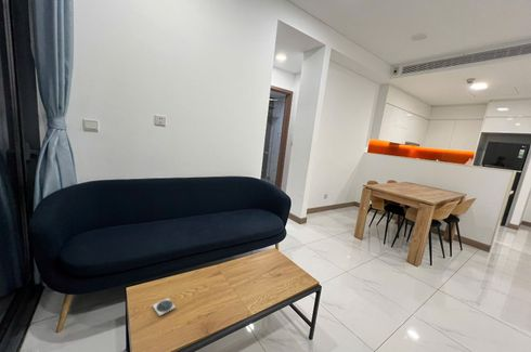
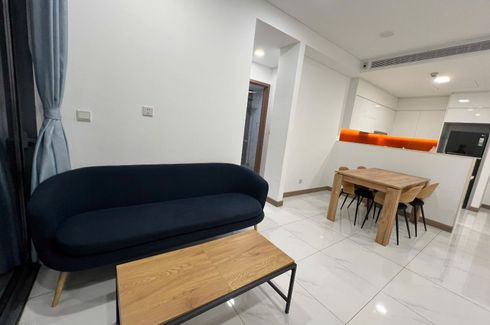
- coaster [152,297,177,317]
